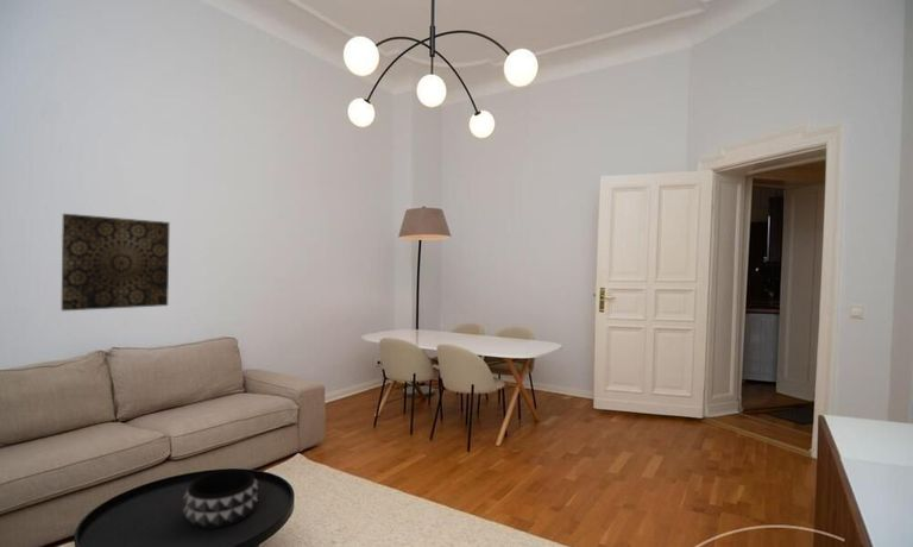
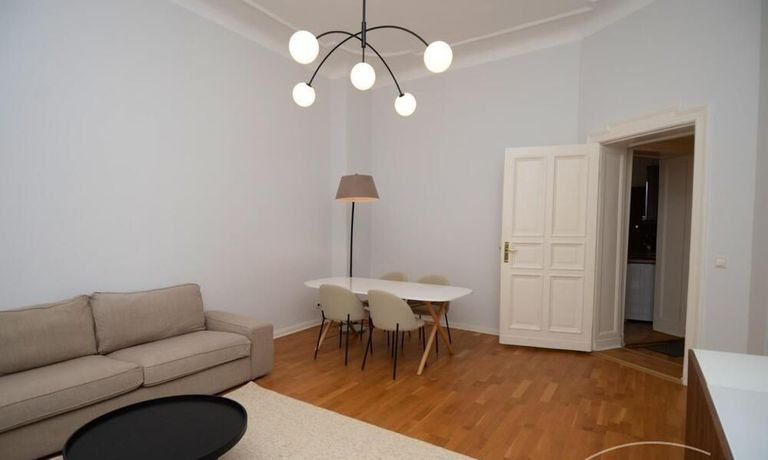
- decorative bowl [182,467,259,530]
- wall art [61,213,171,312]
